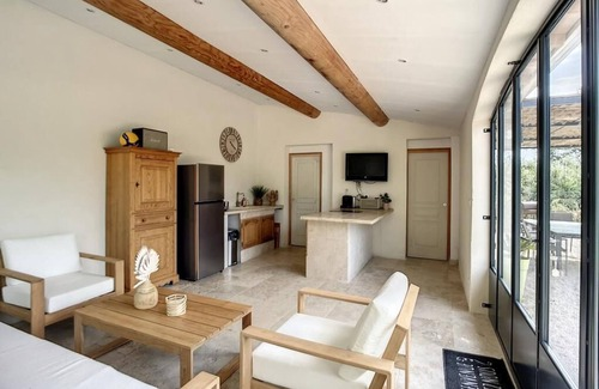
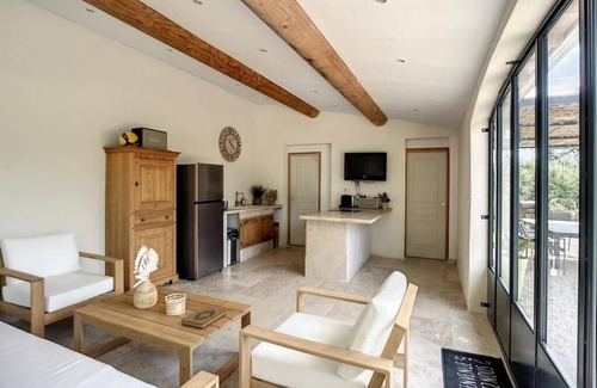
+ hardback book [180,306,227,330]
